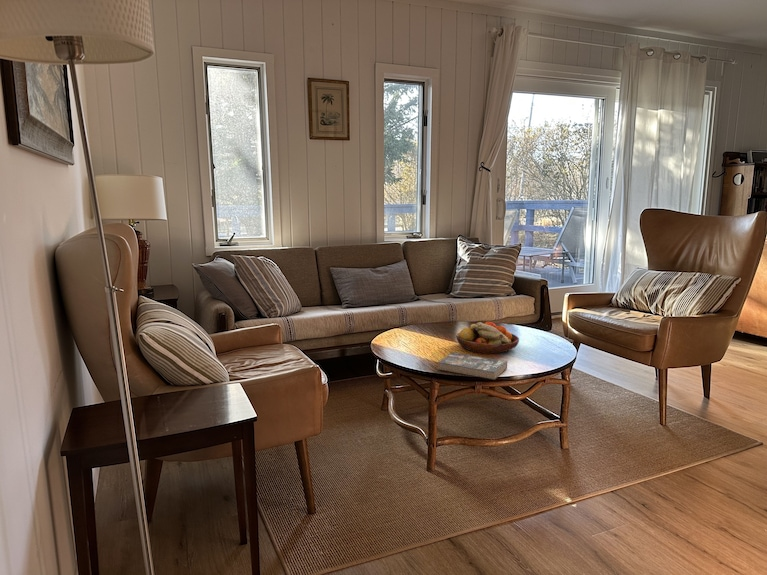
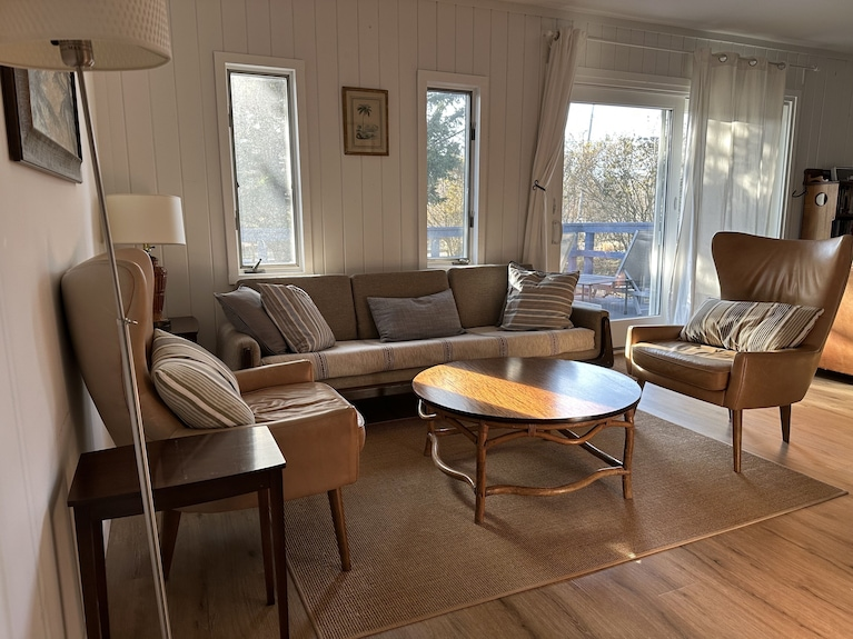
- fruit bowl [455,321,520,355]
- book [437,351,508,381]
